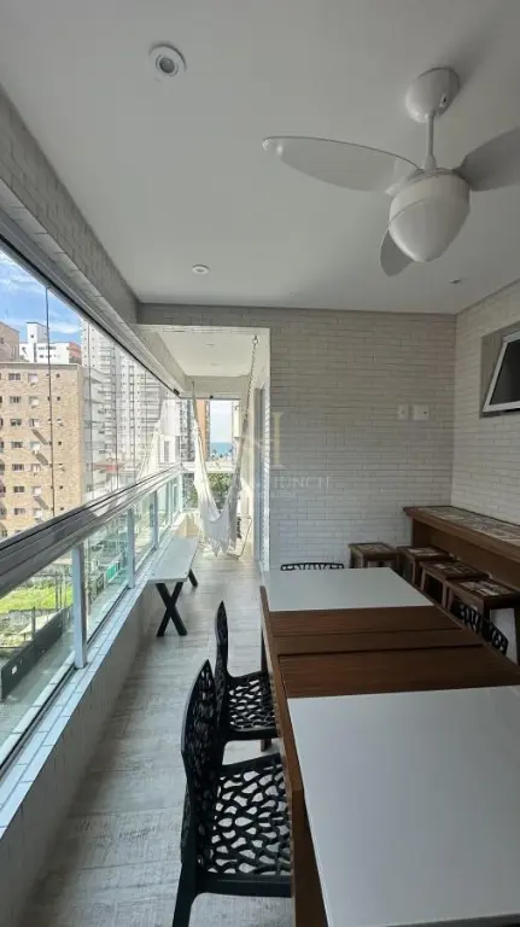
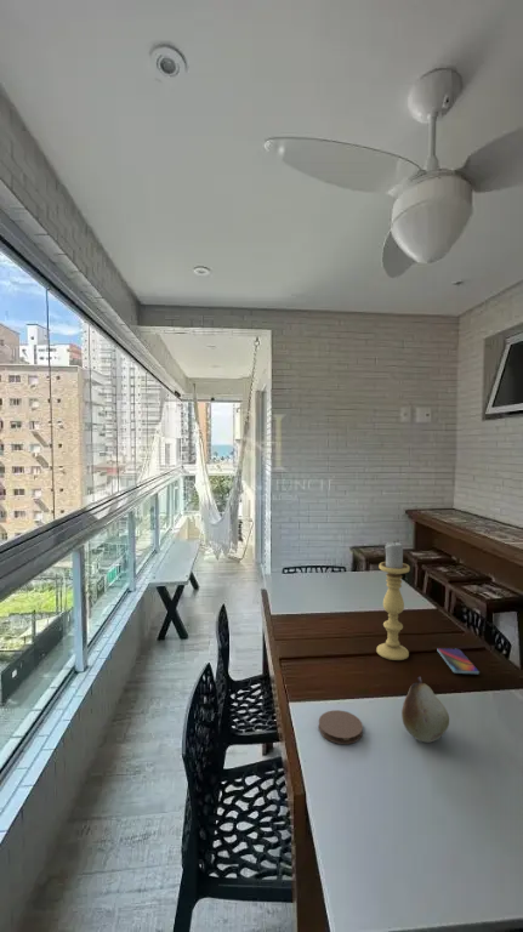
+ fruit [400,676,450,744]
+ coaster [318,709,364,745]
+ smartphone [437,647,481,675]
+ candle holder [375,541,411,661]
